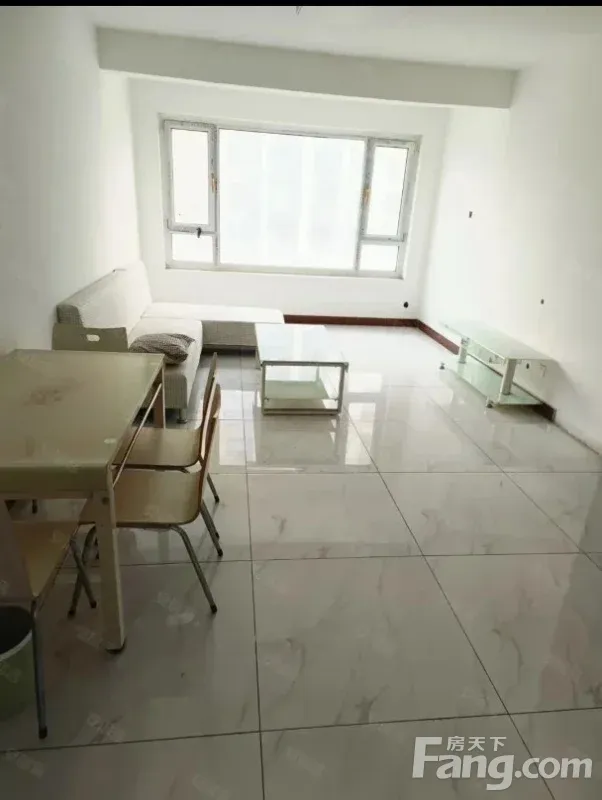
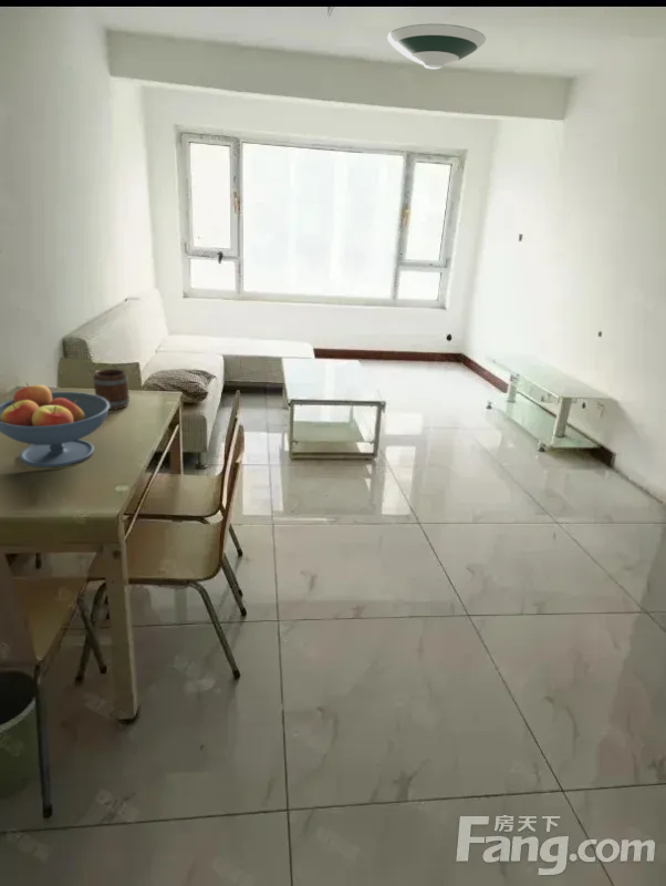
+ fruit bowl [0,382,110,468]
+ mug [92,368,131,411]
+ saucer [386,22,487,70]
